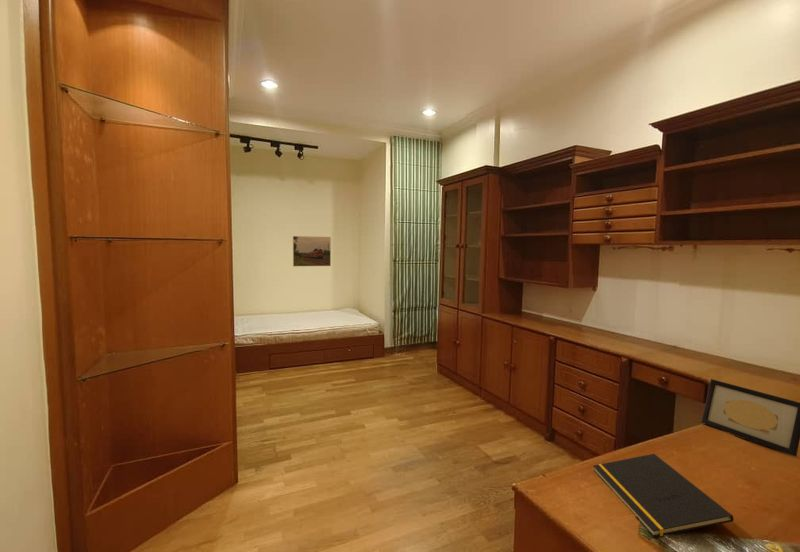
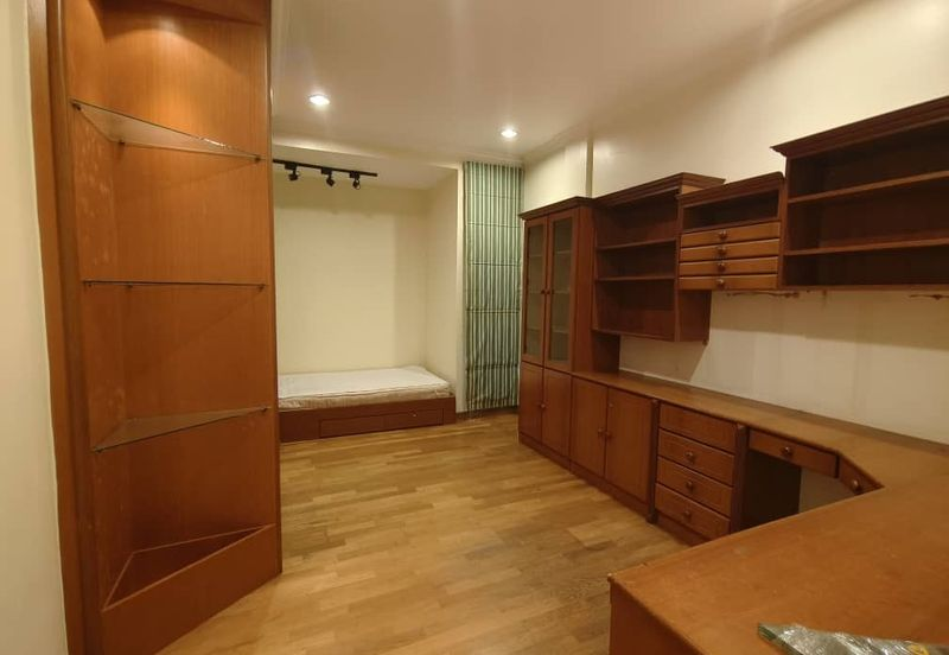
- picture frame [700,378,800,457]
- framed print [292,235,332,267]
- notepad [592,453,734,538]
